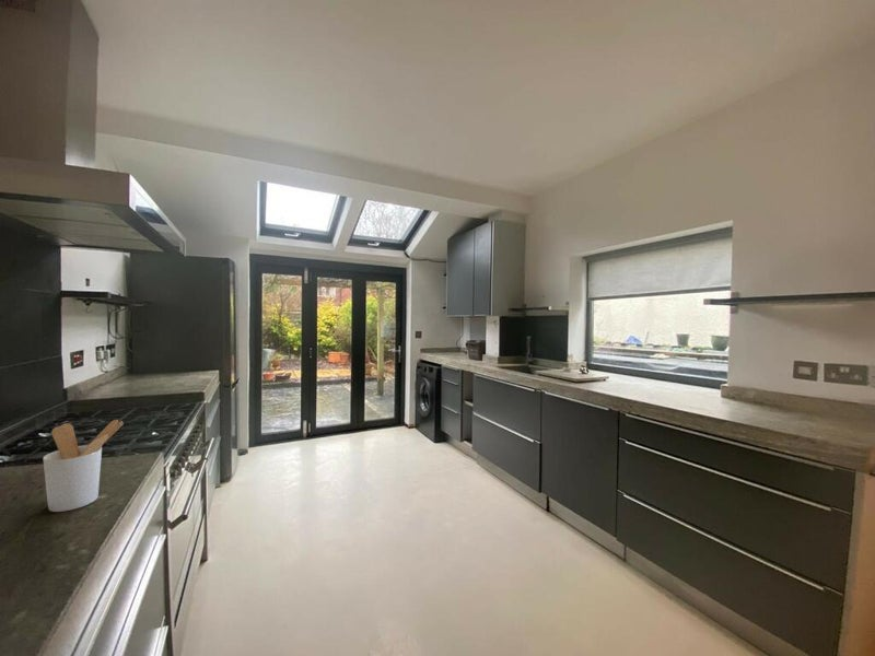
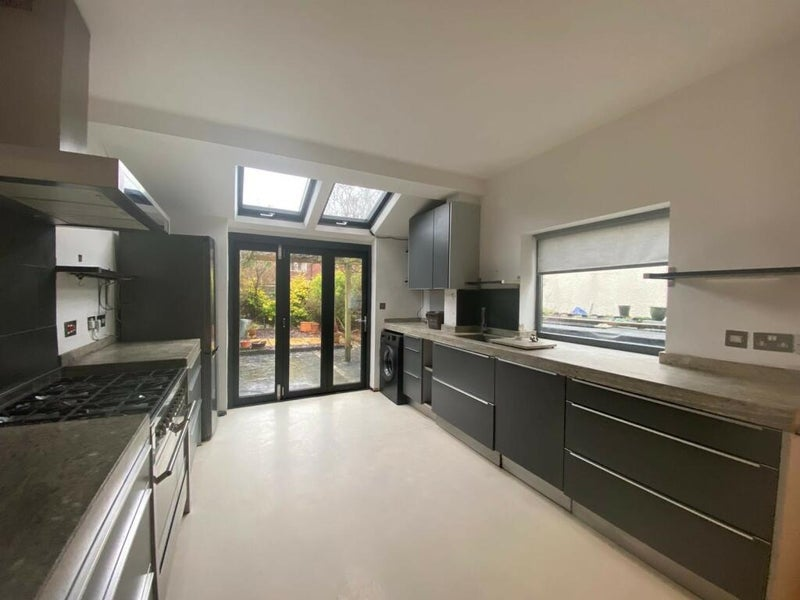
- utensil holder [42,419,125,513]
